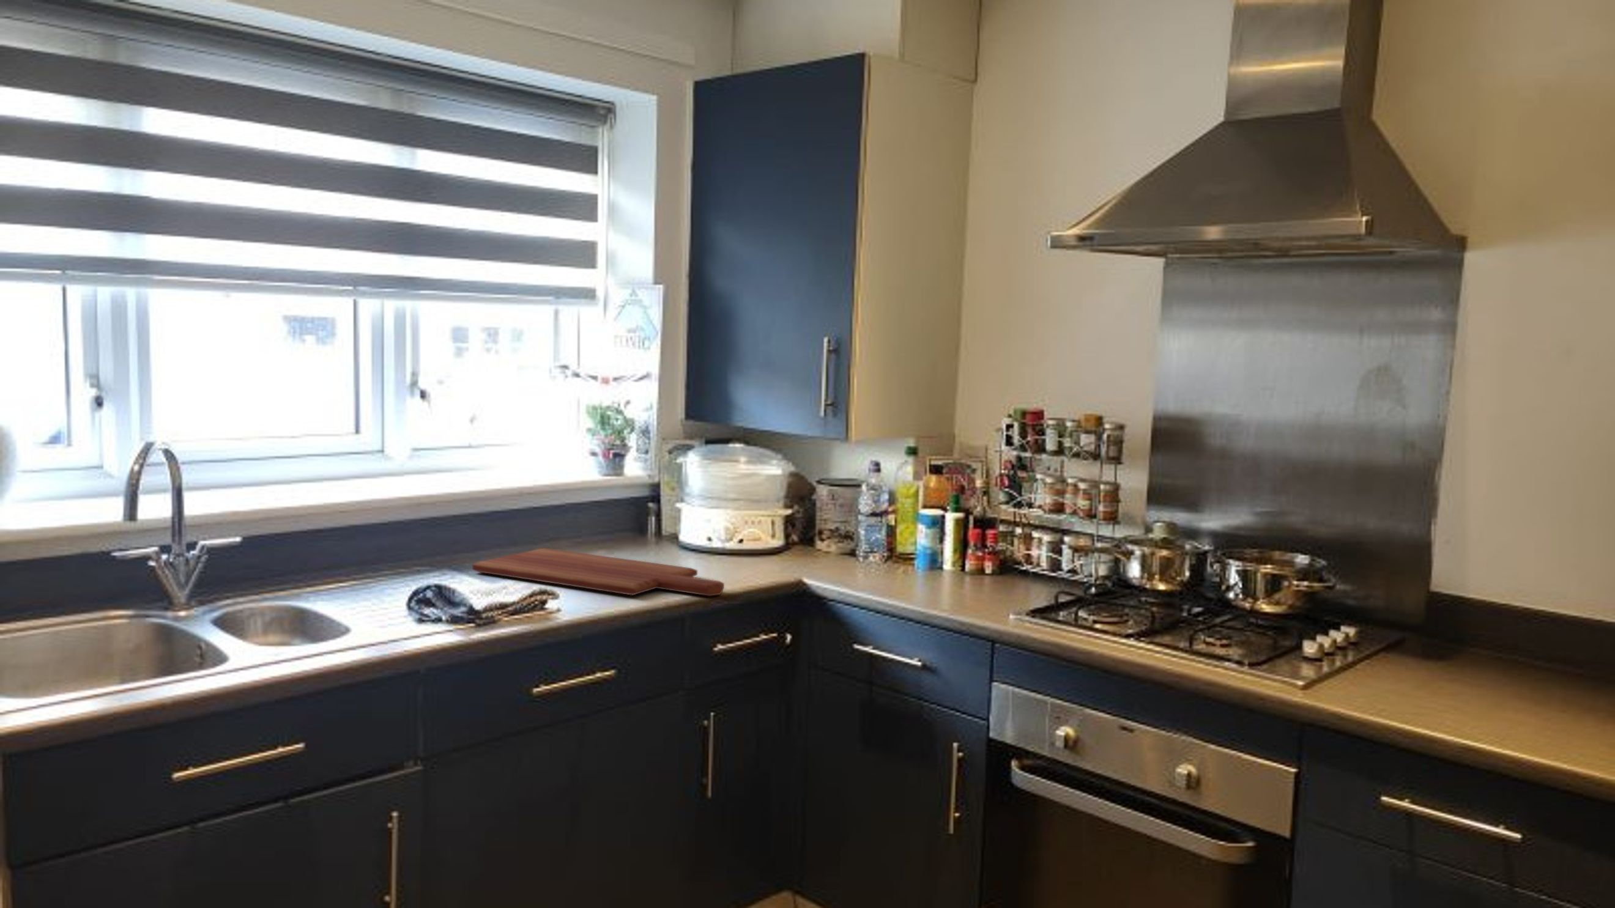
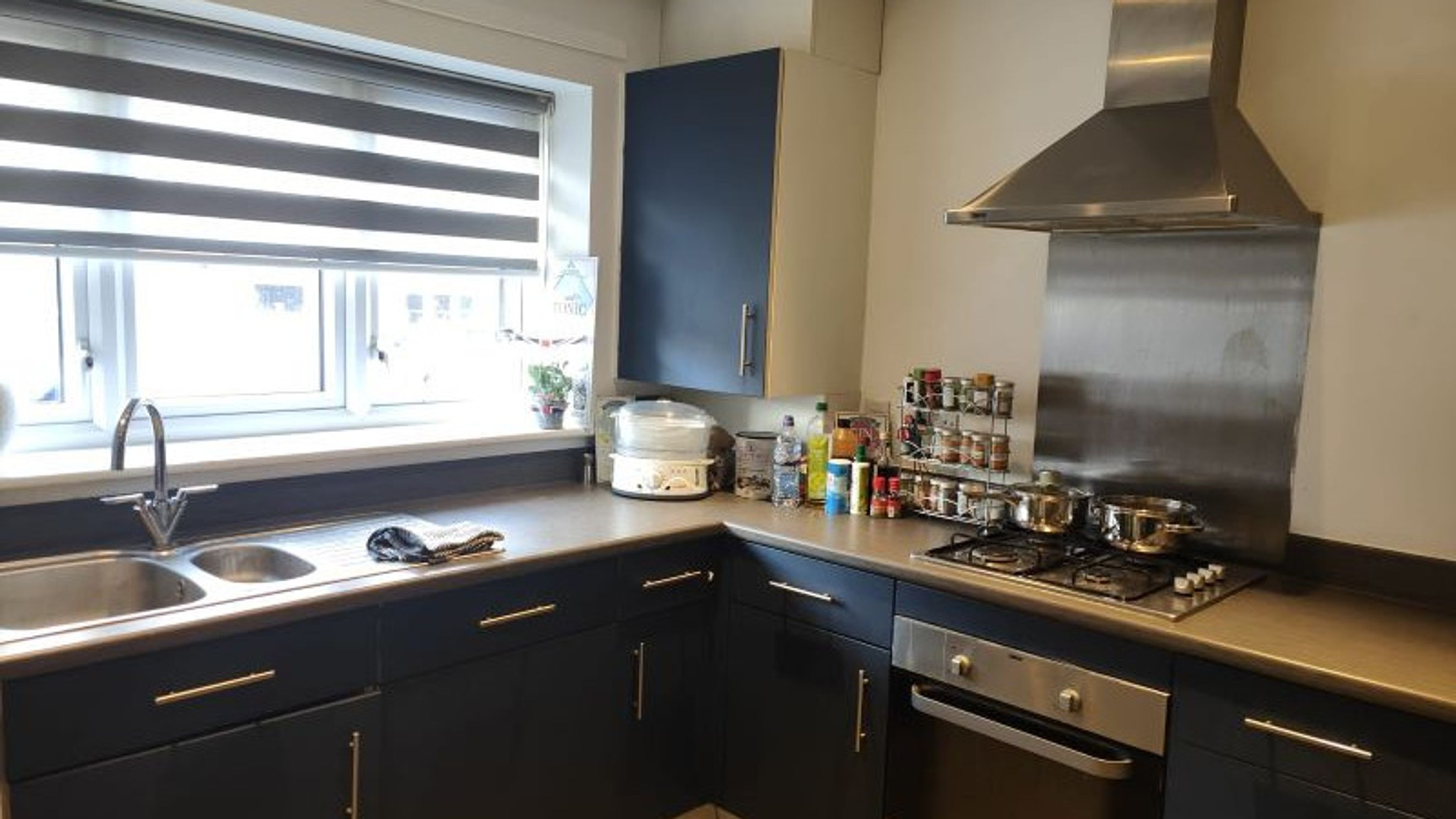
- cutting board [471,548,725,596]
